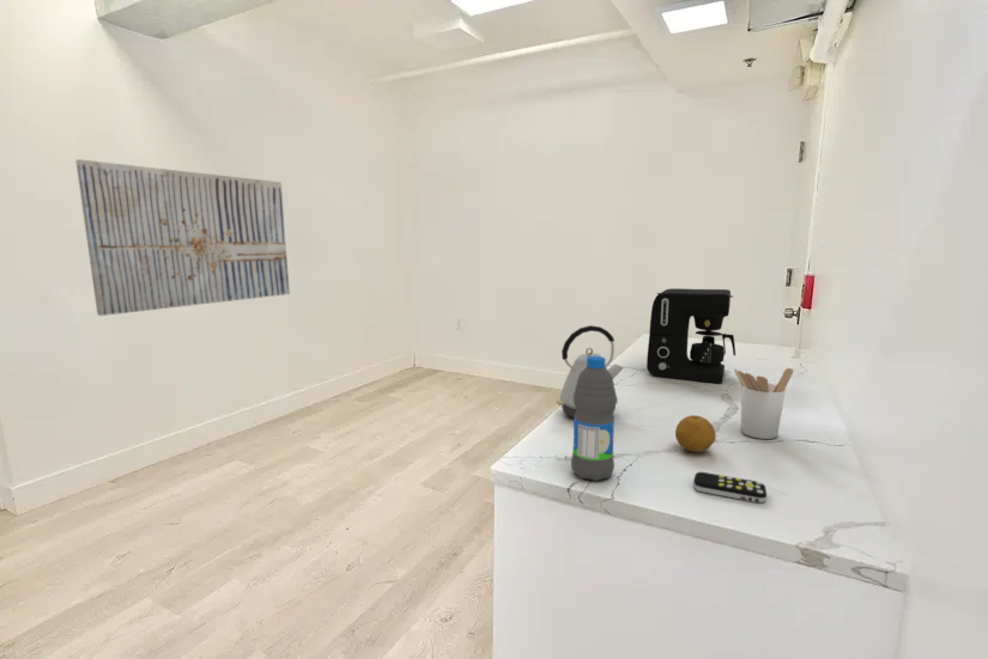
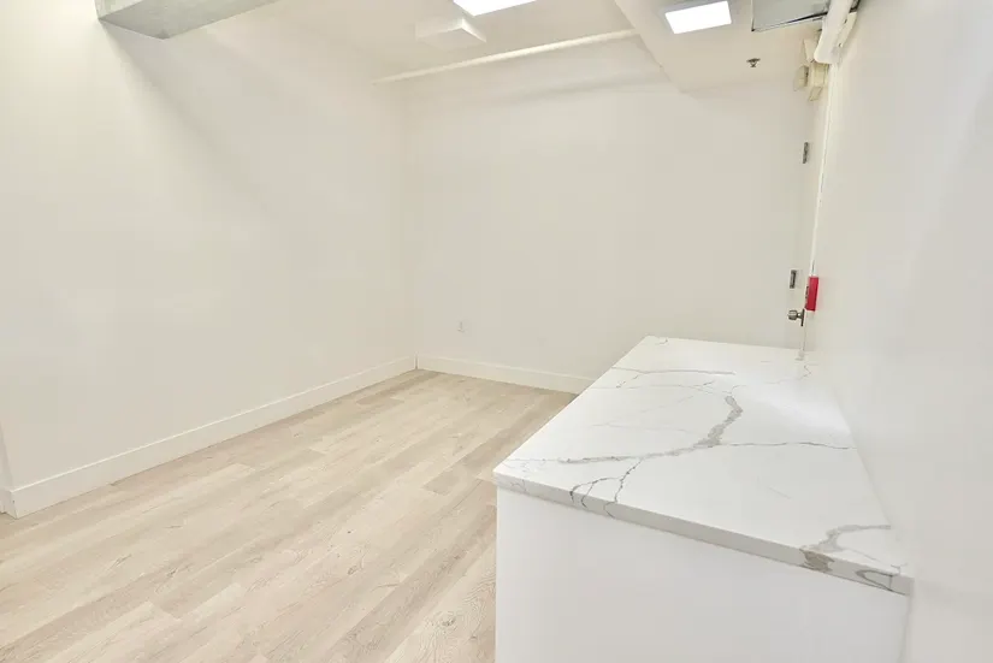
- kettle [556,324,625,419]
- coffee maker [645,287,737,384]
- fruit [674,414,717,453]
- wall art [74,158,291,317]
- utensil holder [733,367,794,440]
- water bottle [570,355,618,482]
- remote control [692,471,768,504]
